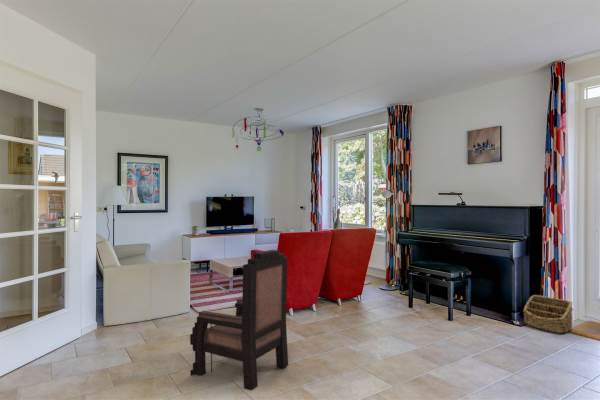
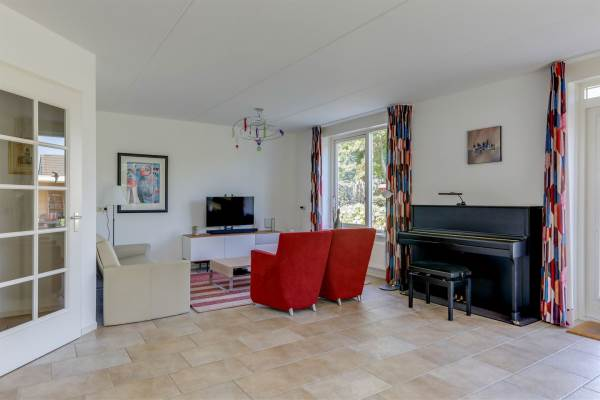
- basket [522,294,573,334]
- armchair [189,249,289,391]
